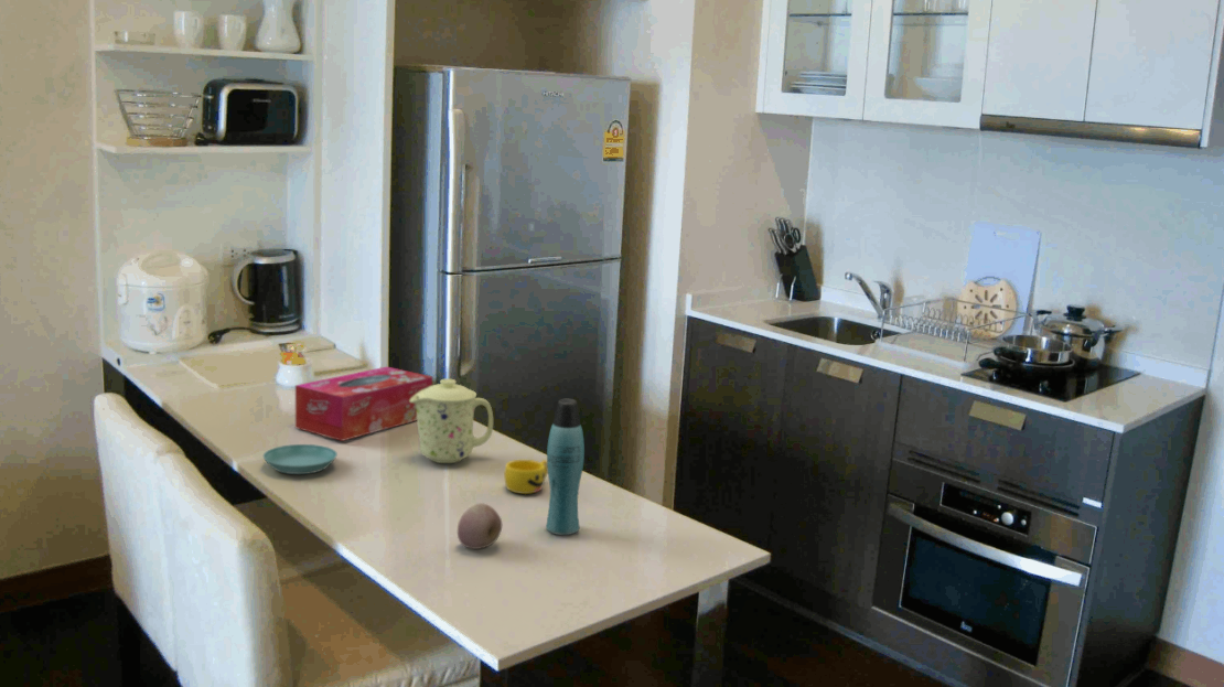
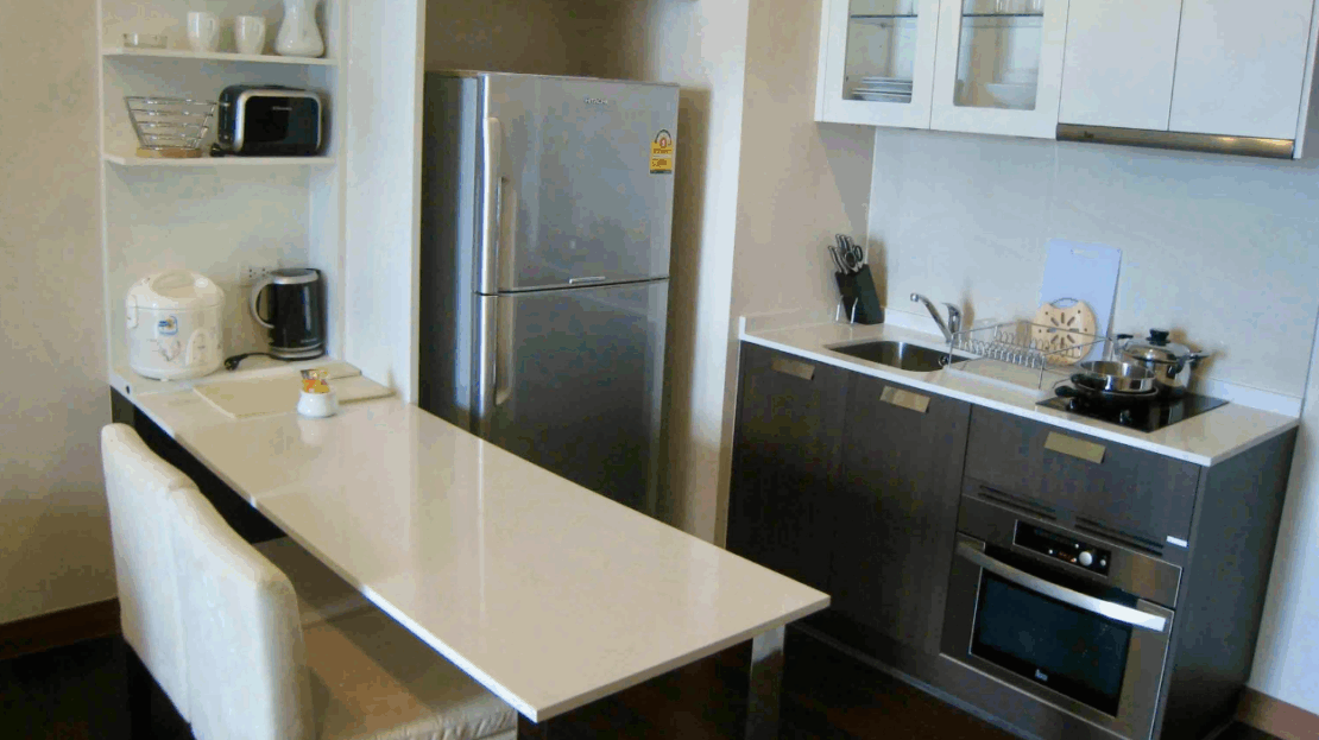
- fruit [457,502,503,550]
- tissue box [294,365,433,442]
- bottle [545,398,586,536]
- mug [410,377,494,464]
- saucer [262,443,339,475]
- cup [503,459,548,495]
